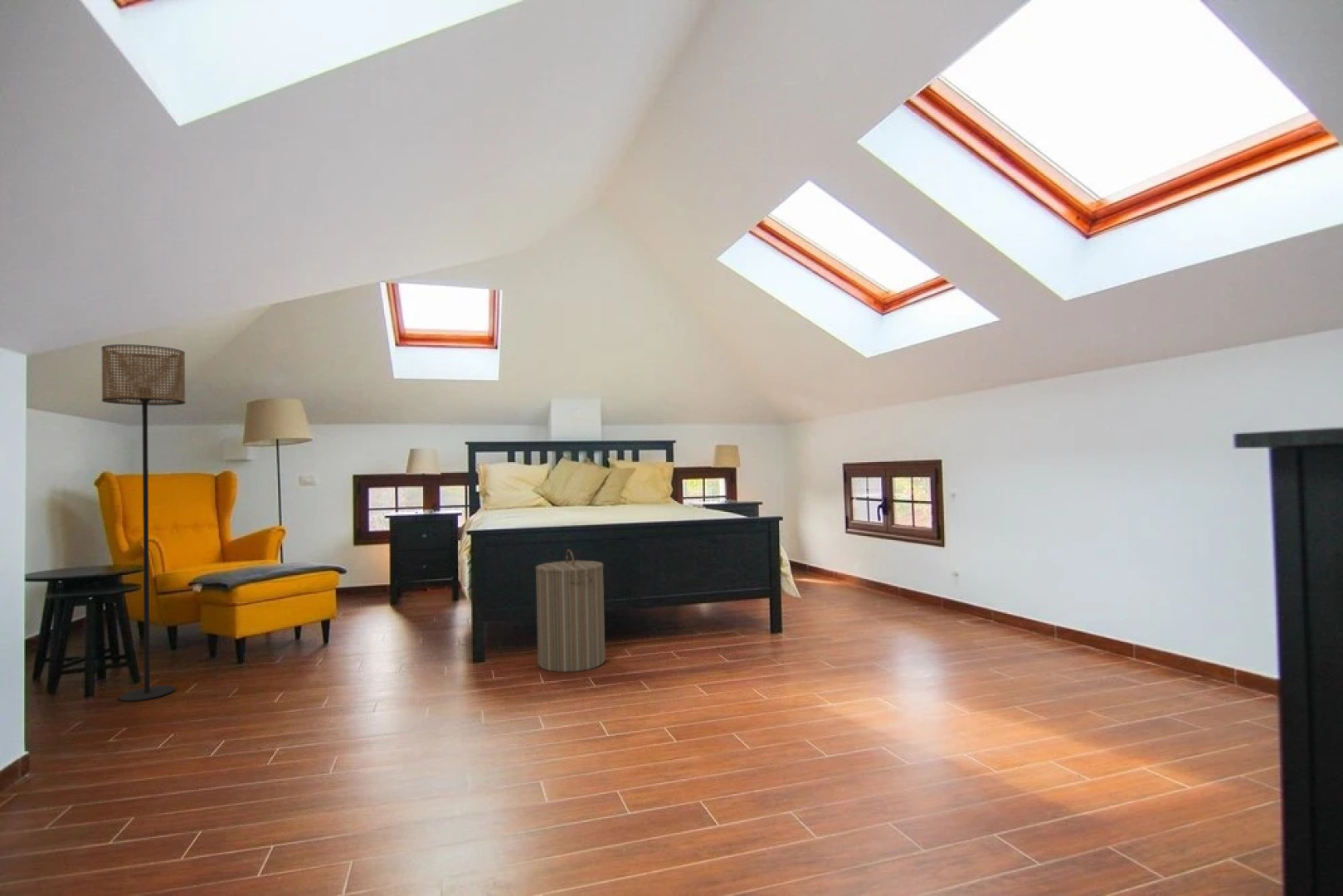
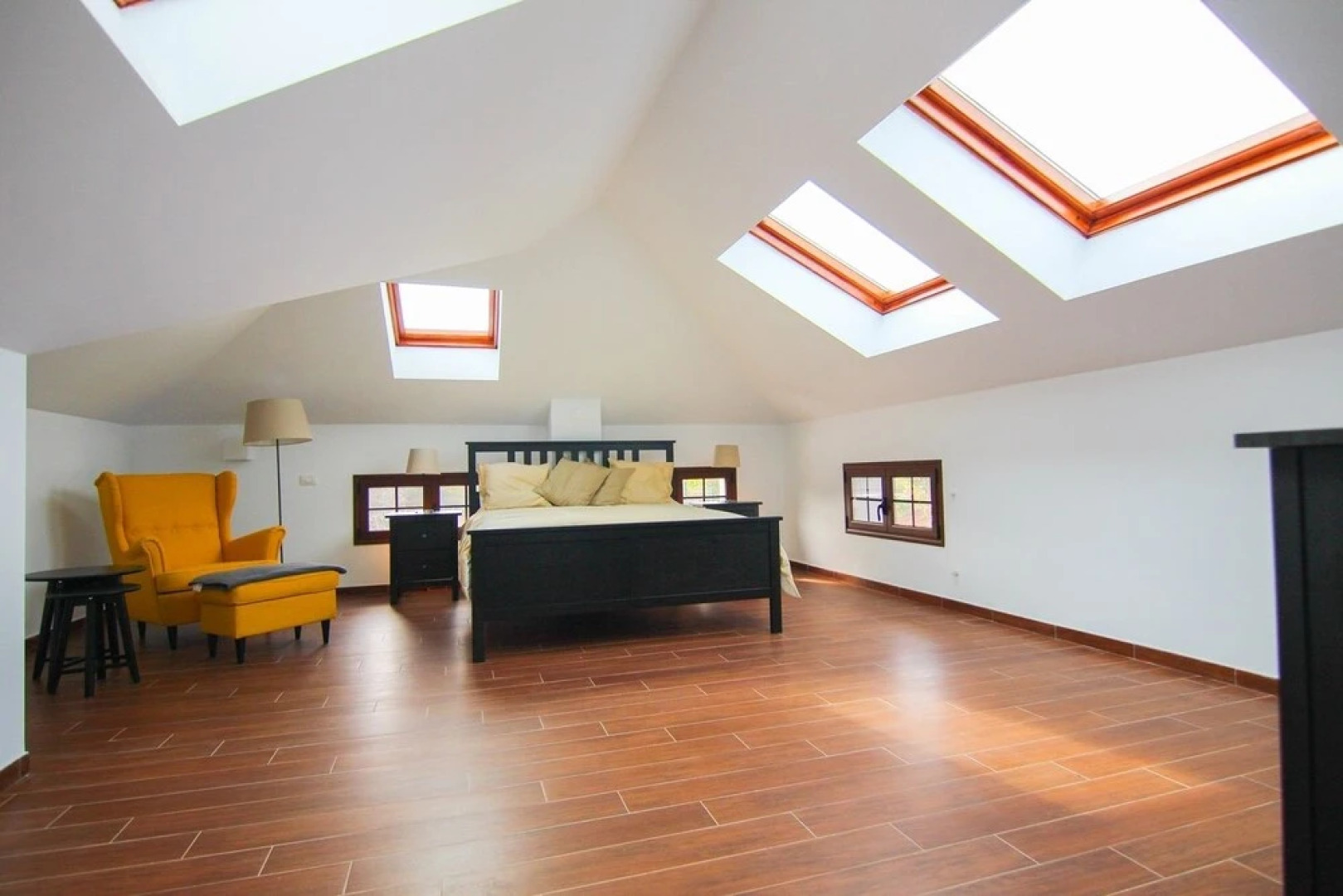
- laundry hamper [535,548,606,673]
- floor lamp [100,343,187,703]
